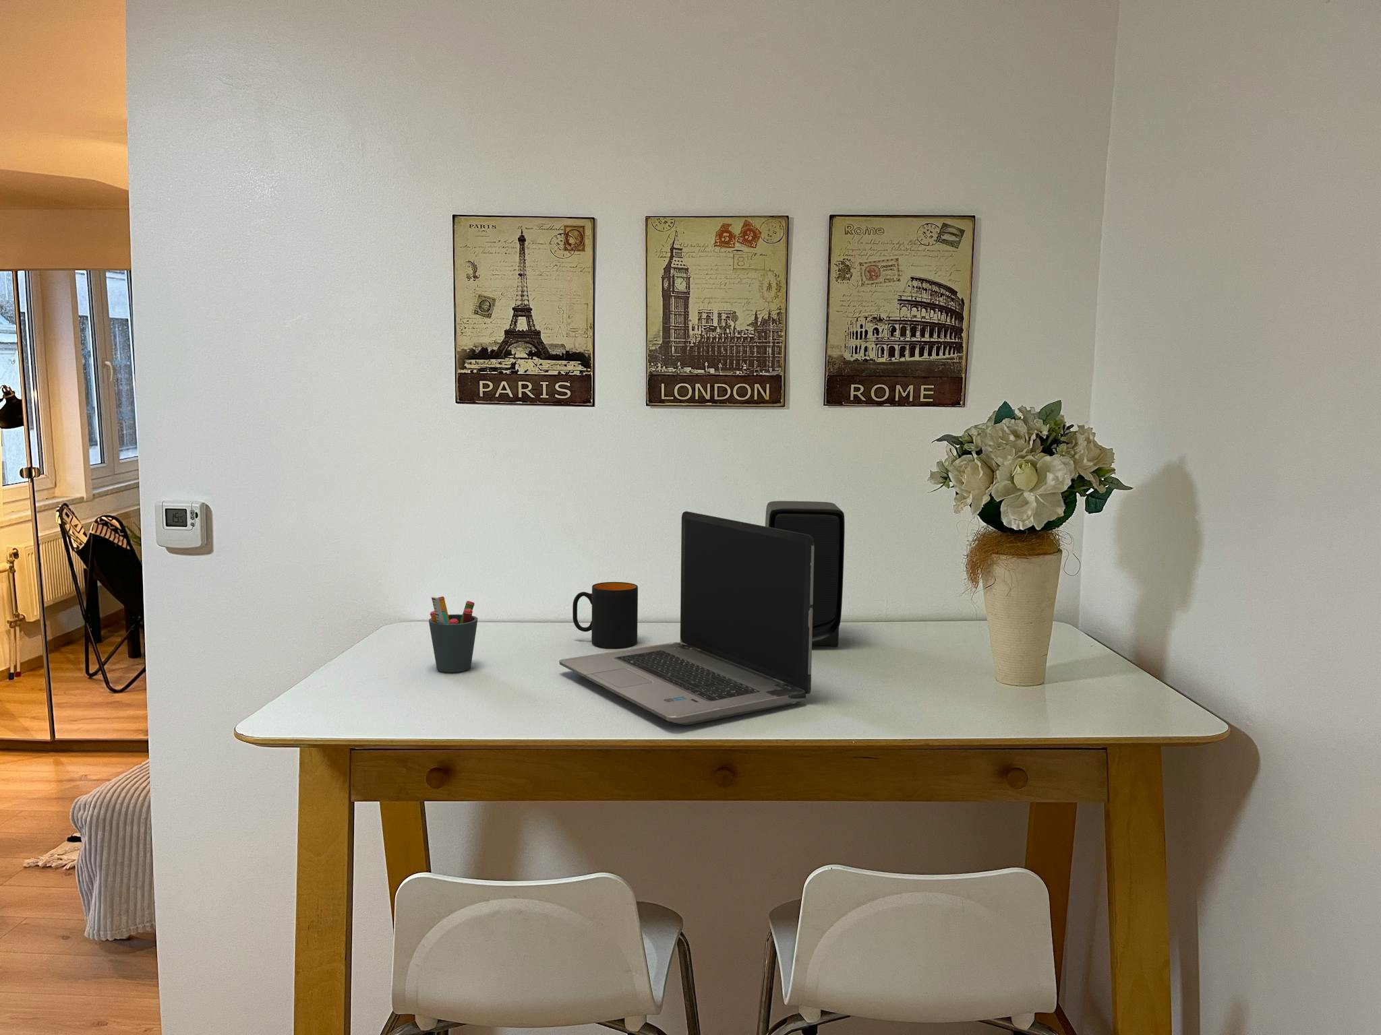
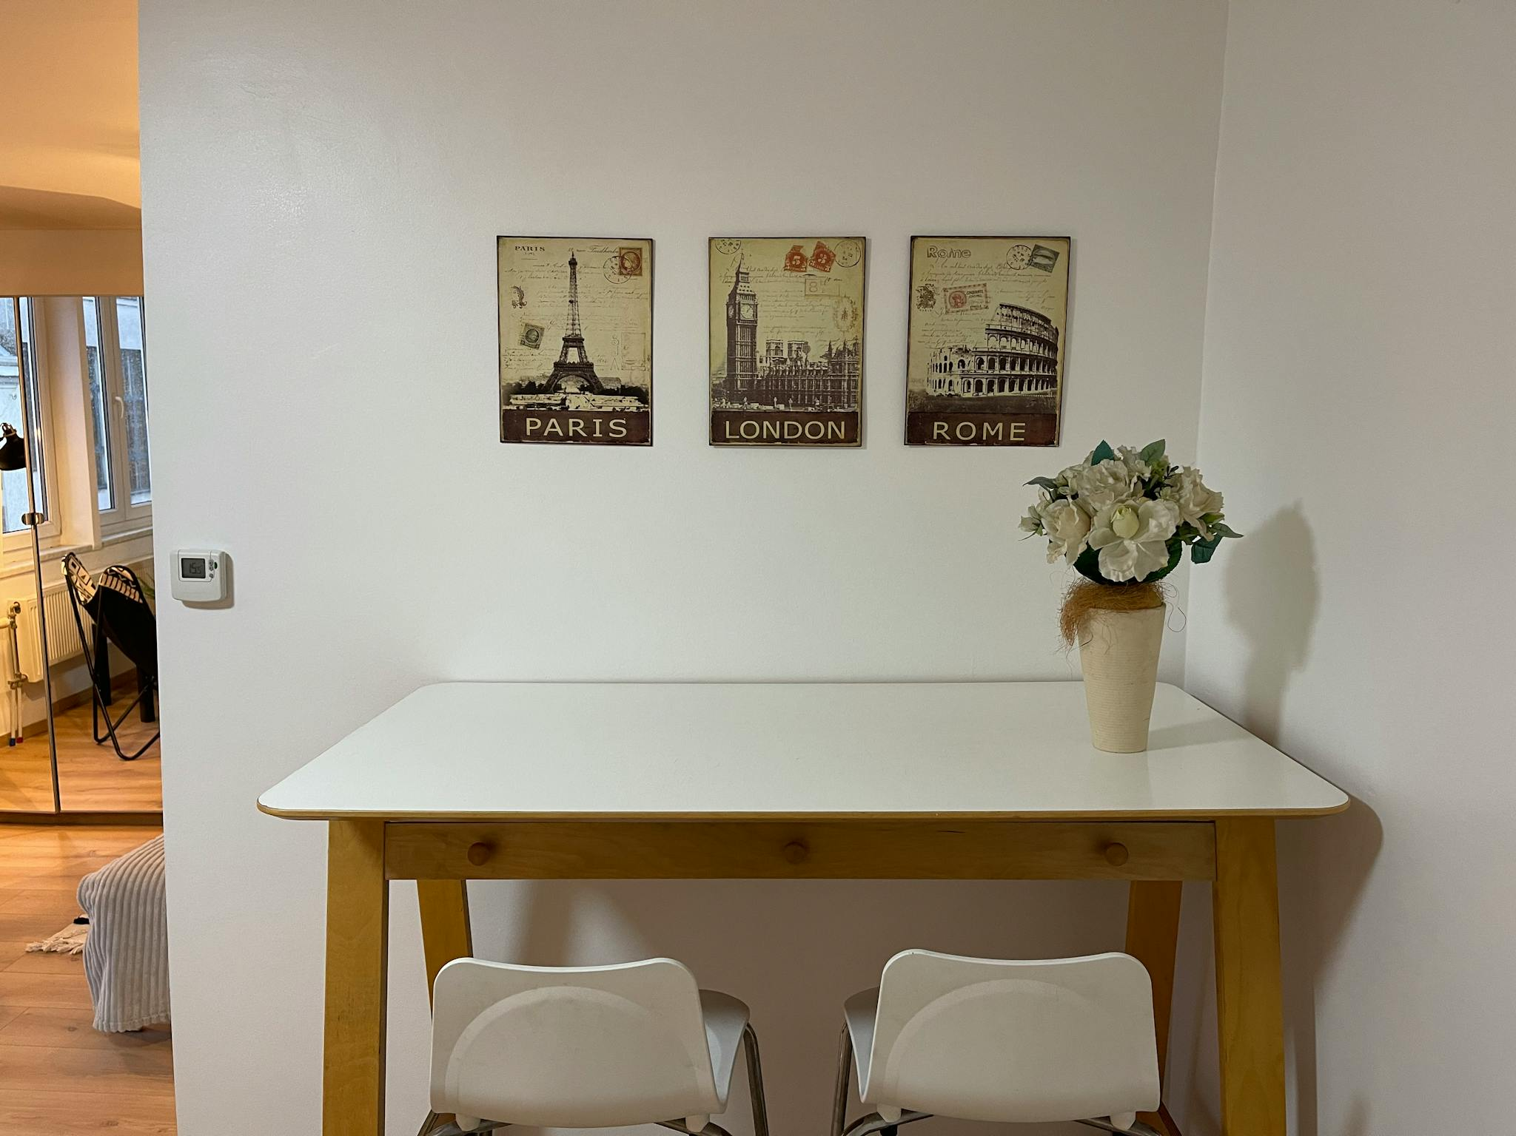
- speaker [764,500,846,647]
- laptop computer [558,511,814,726]
- mug [572,582,638,648]
- pen holder [428,596,478,673]
